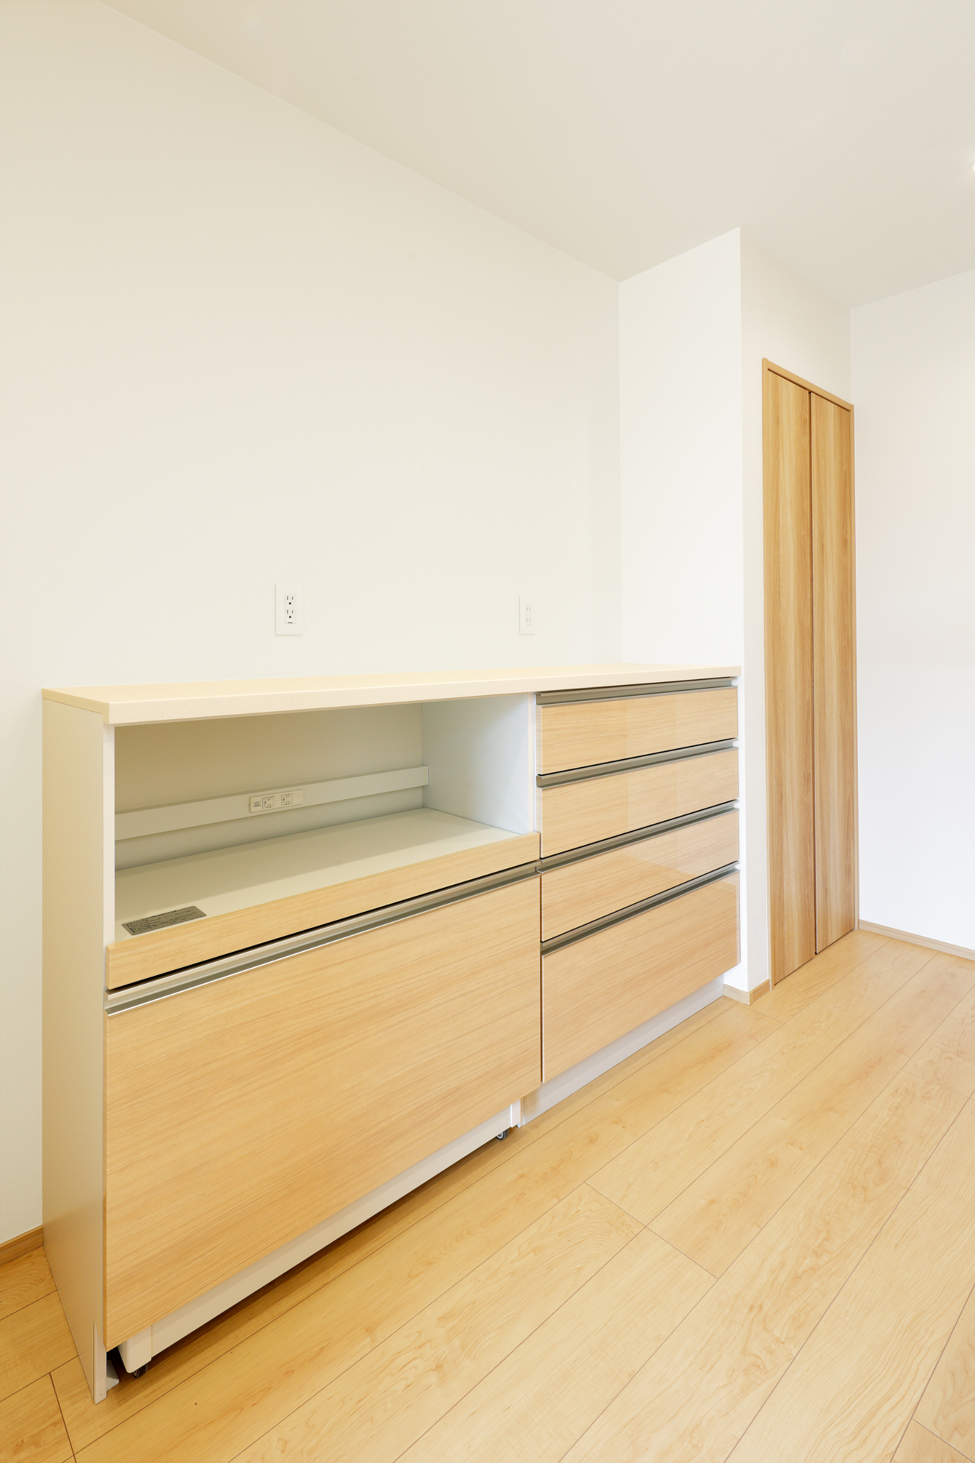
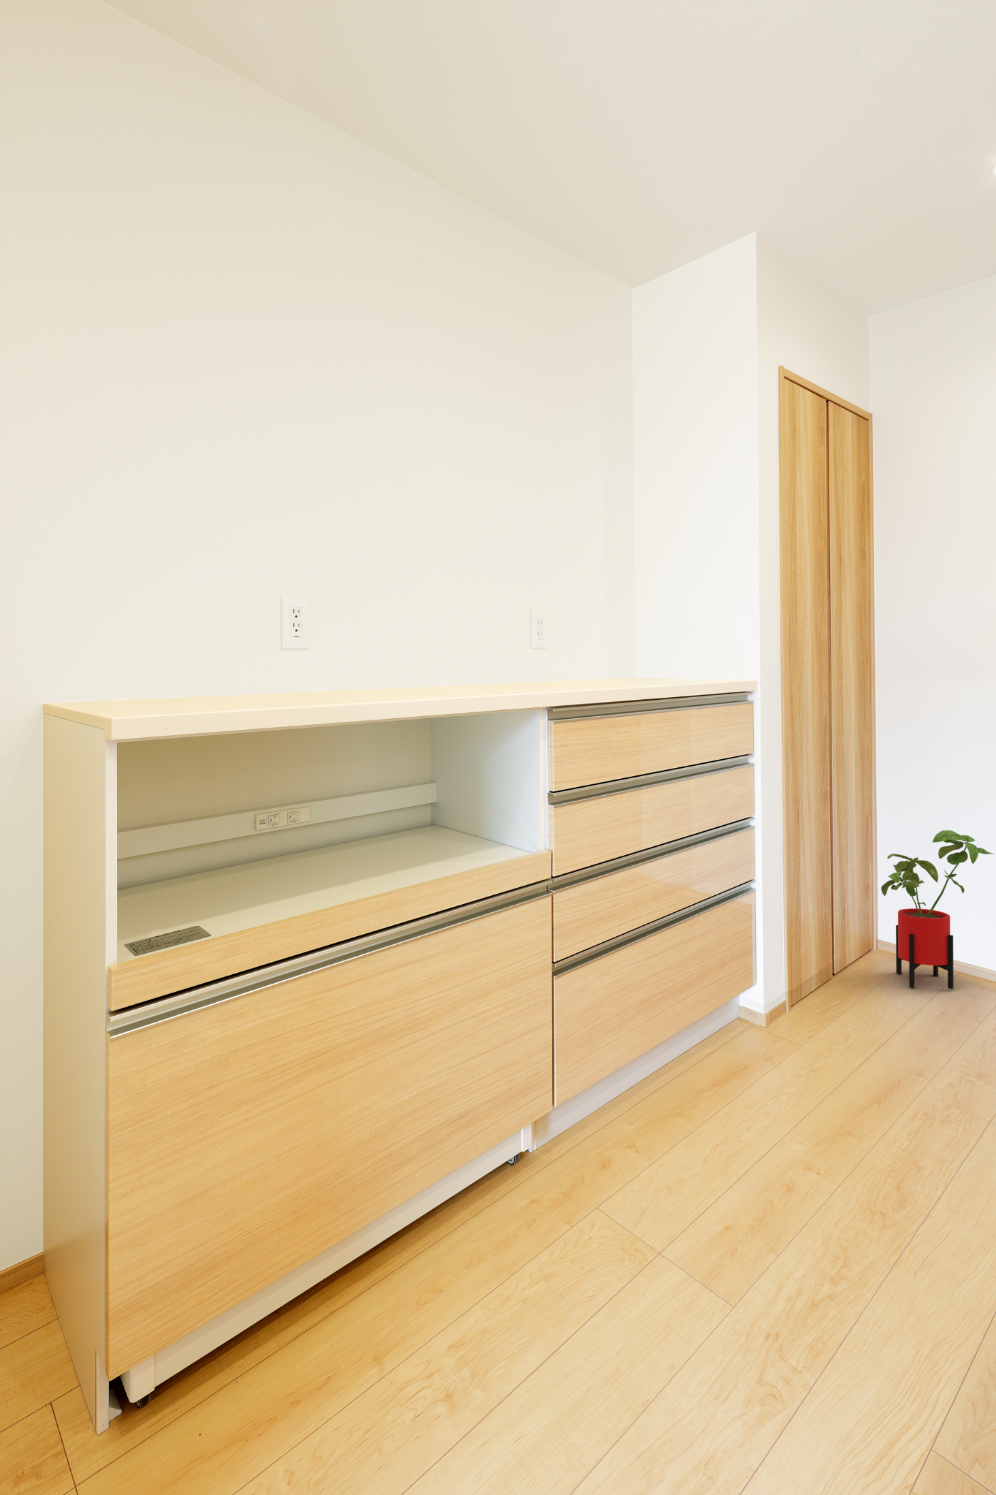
+ house plant [880,829,994,990]
